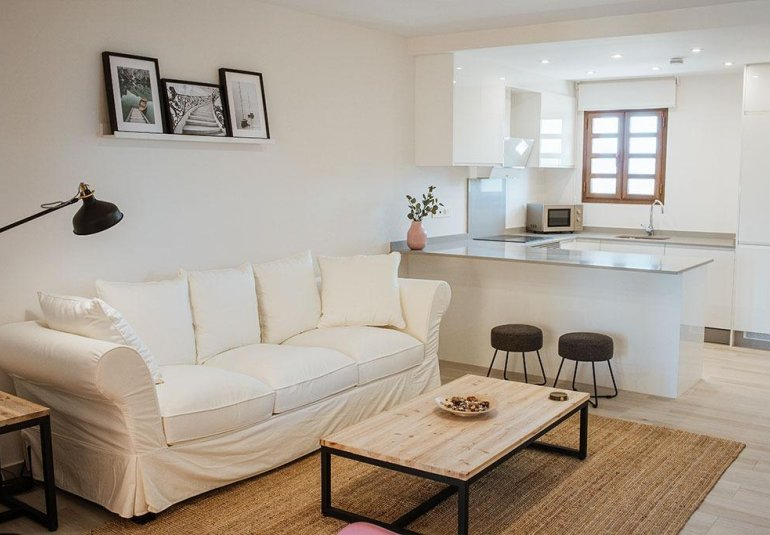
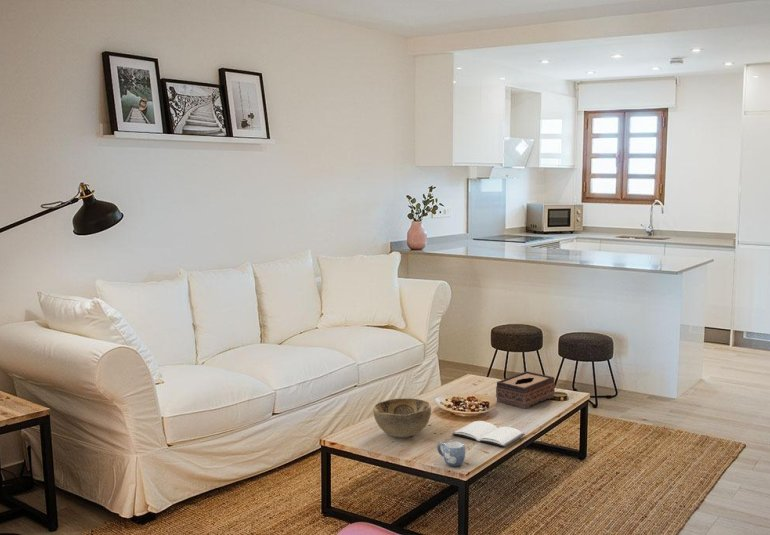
+ book [451,420,526,448]
+ decorative bowl [372,397,432,439]
+ mug [436,440,466,467]
+ tissue box [495,370,556,410]
